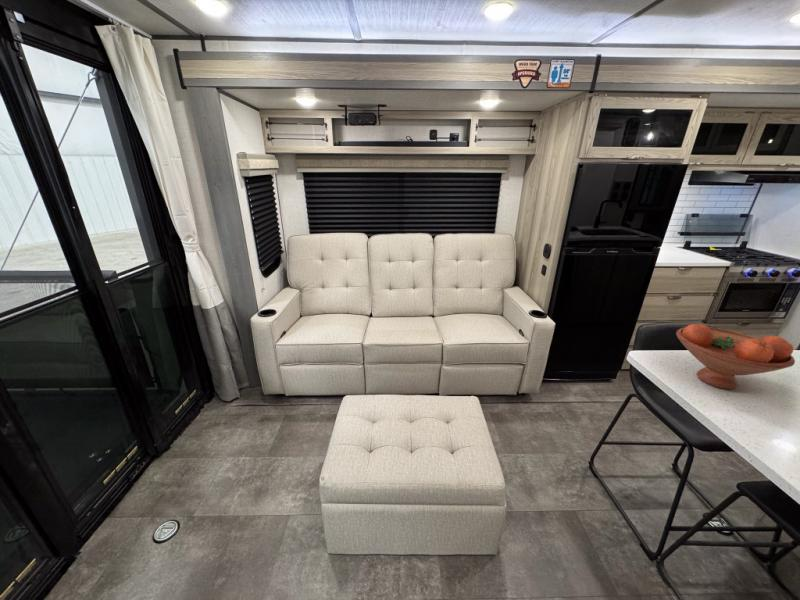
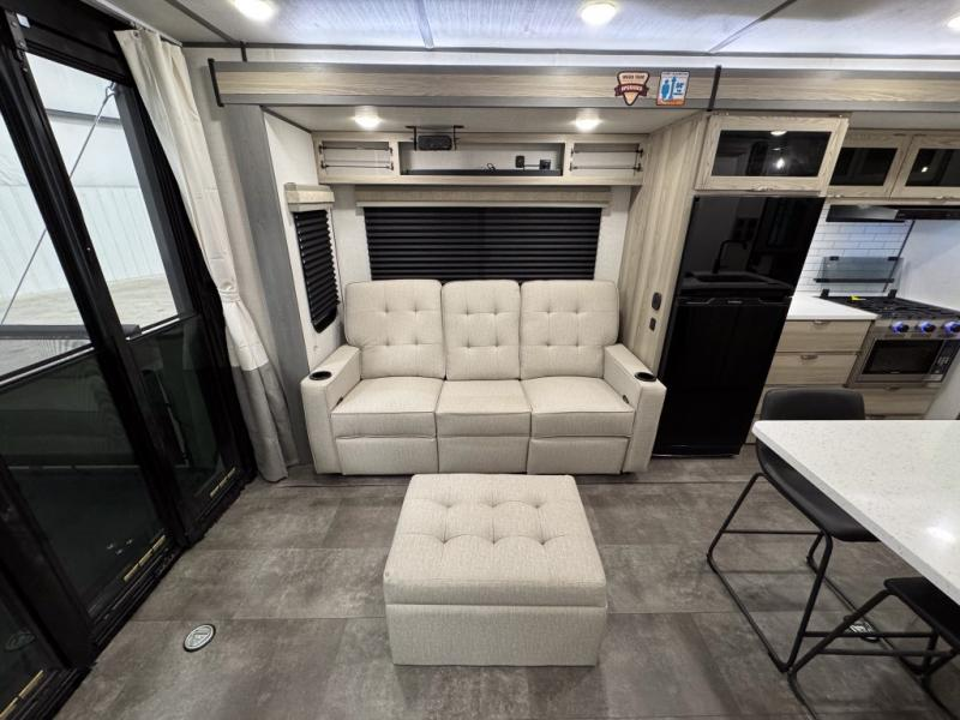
- fruit bowl [675,323,796,390]
